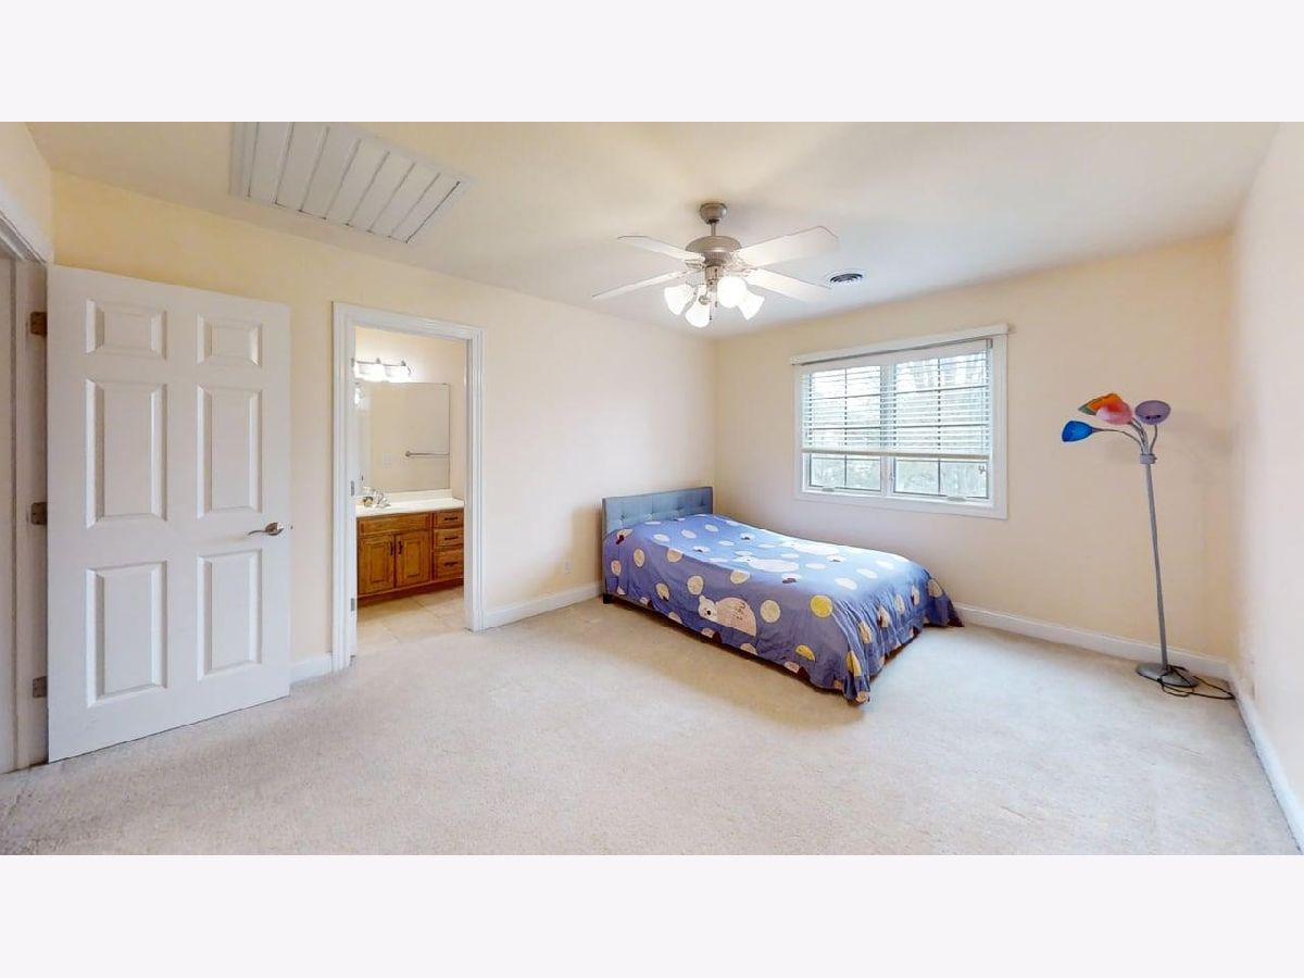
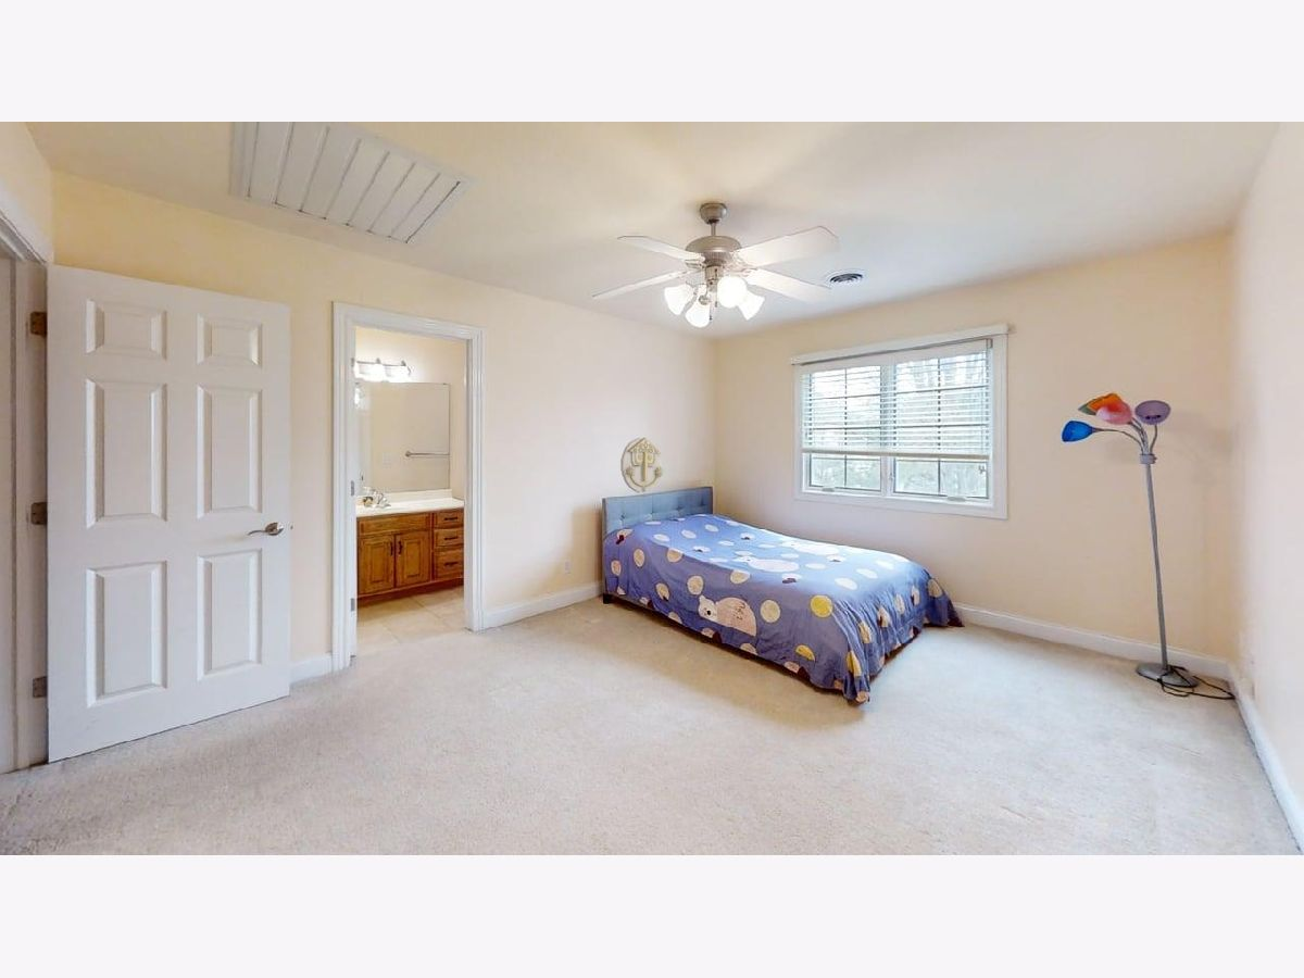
+ wall decoration [619,437,665,493]
